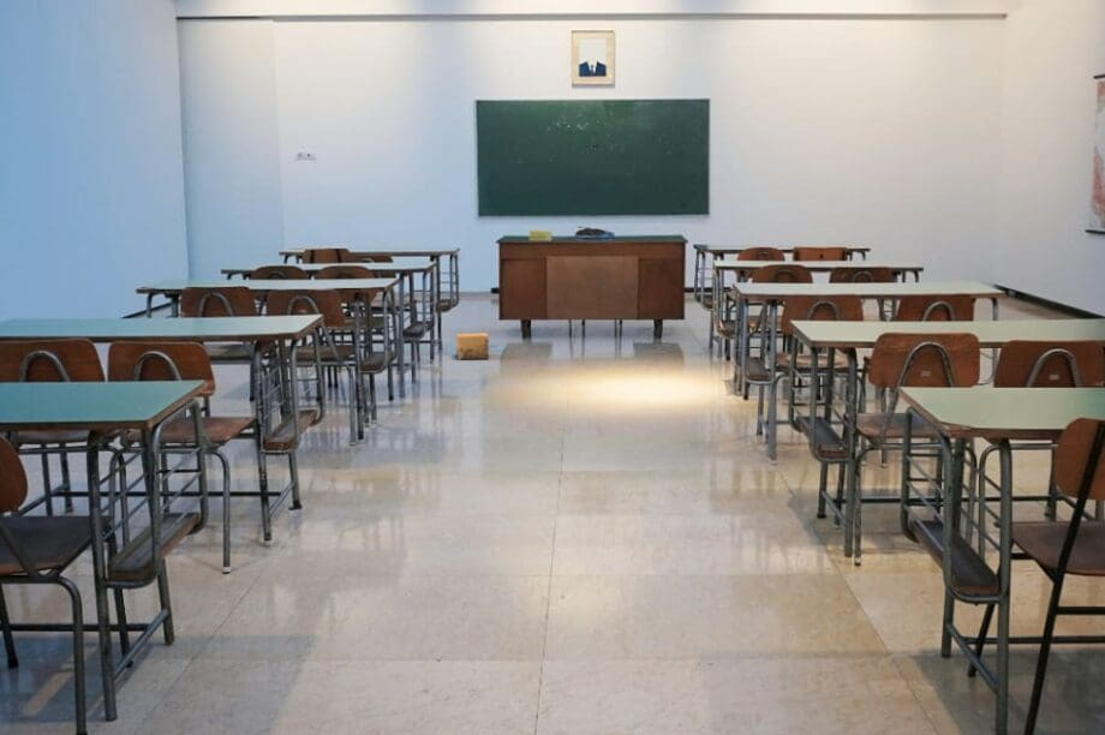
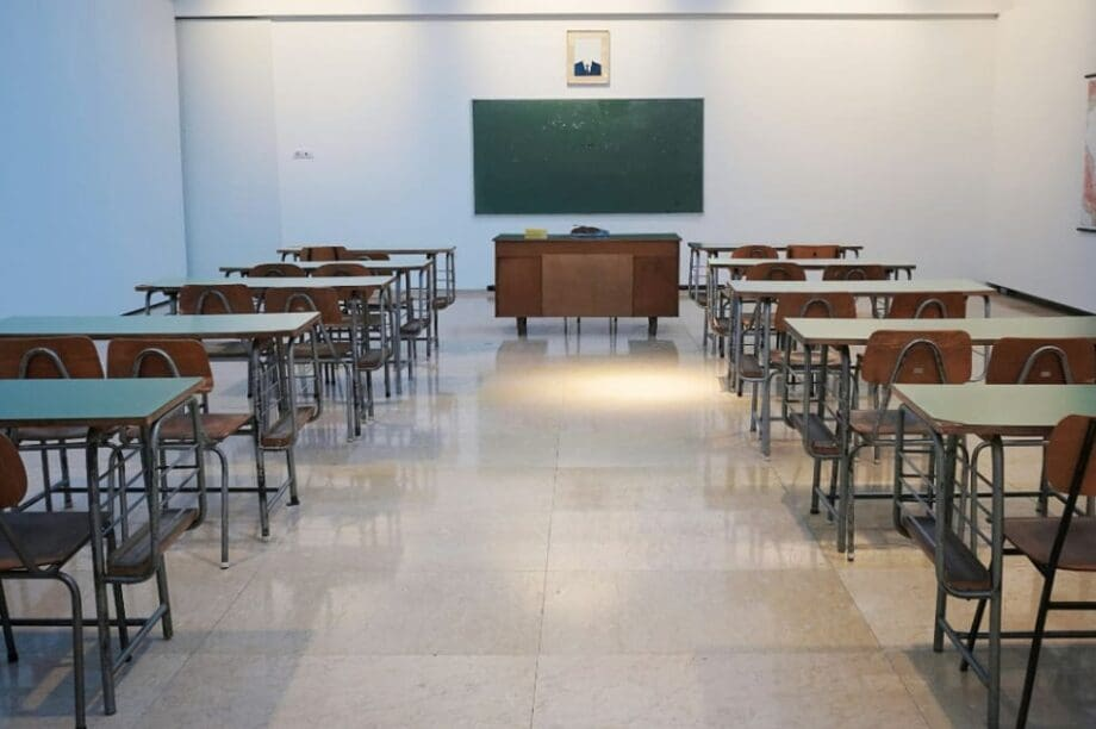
- cardboard box [455,331,490,360]
